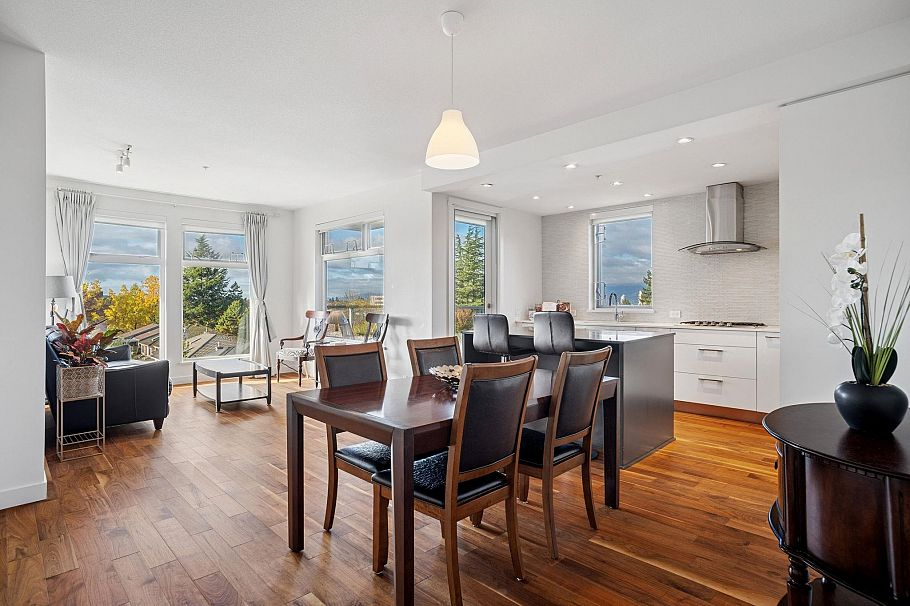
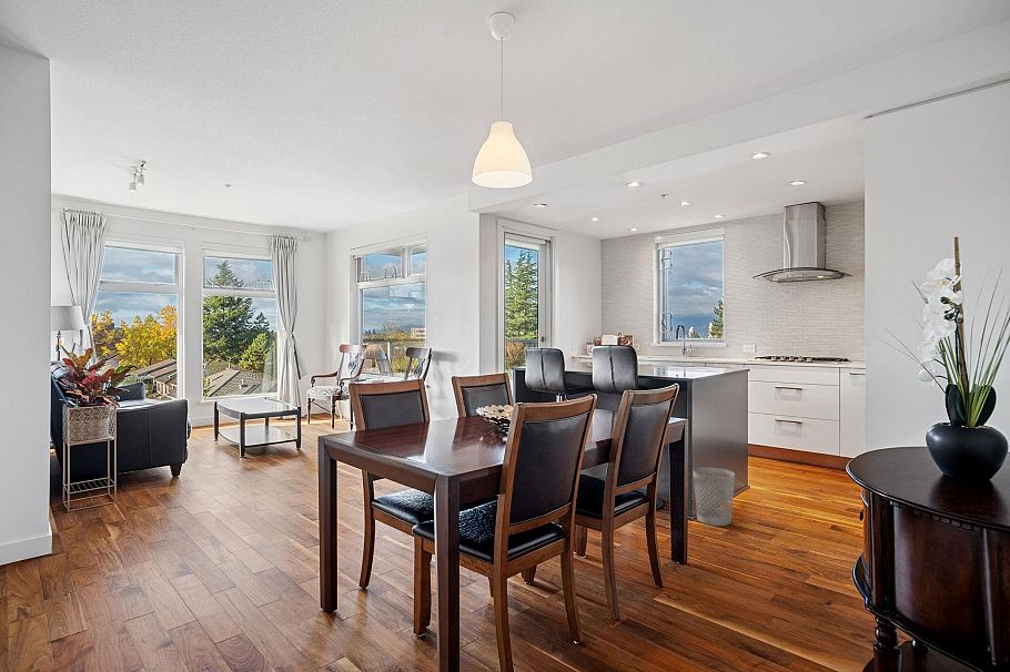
+ wastebasket [693,467,736,527]
